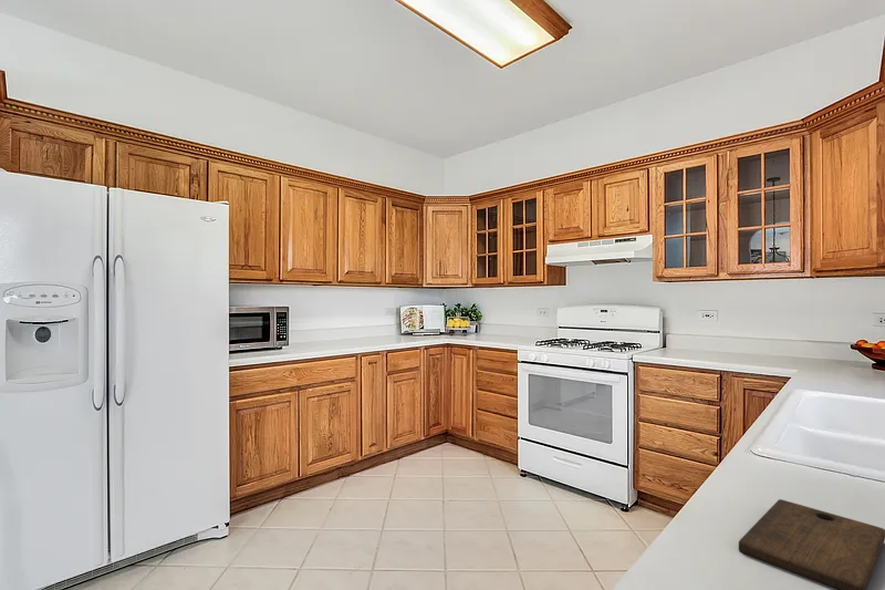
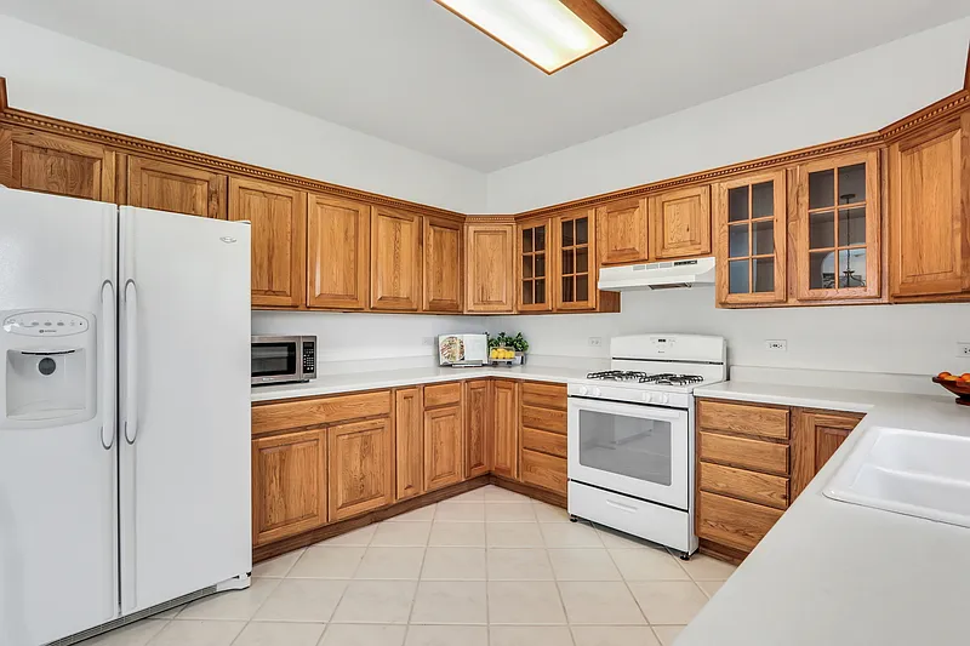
- cutting board [738,498,885,590]
